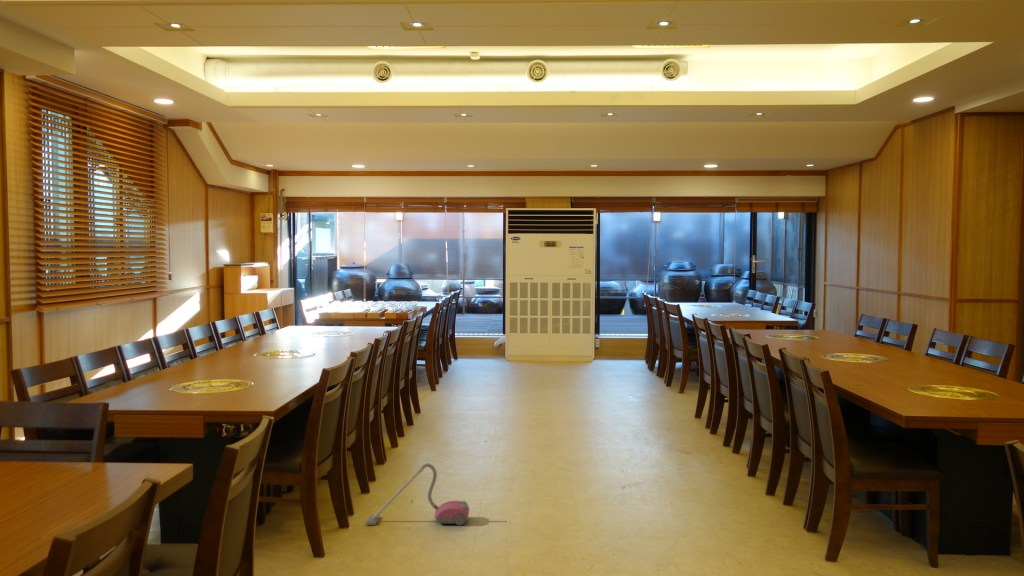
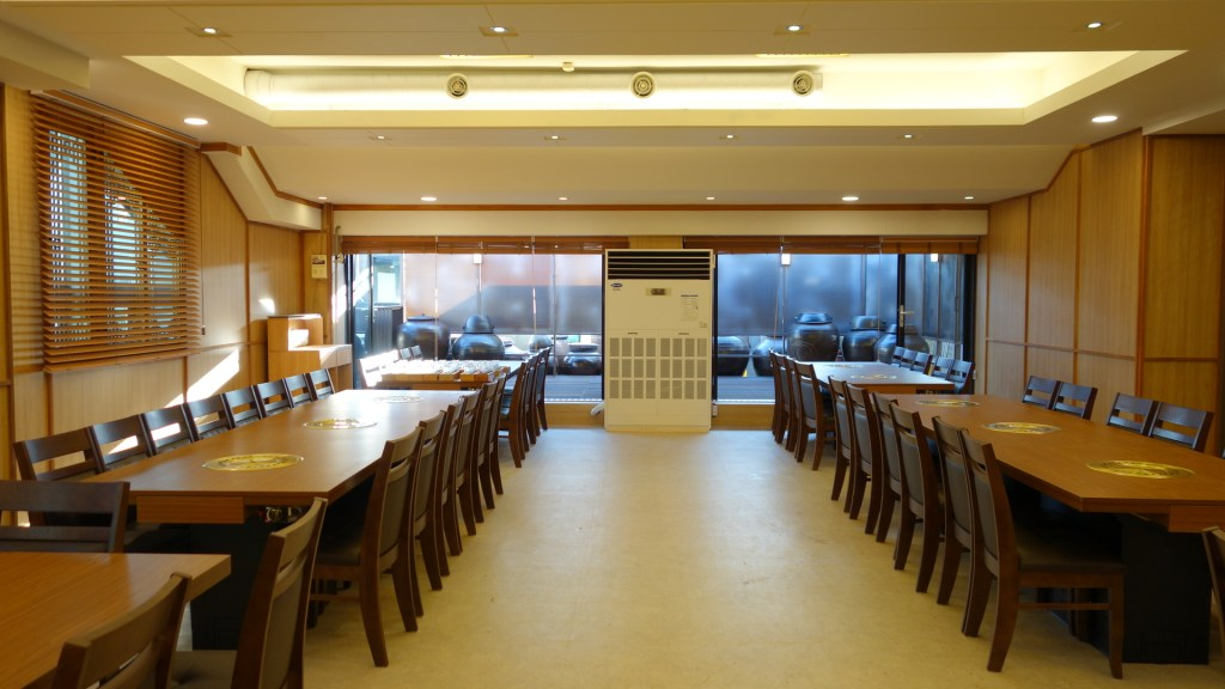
- vacuum cleaner [365,462,470,526]
